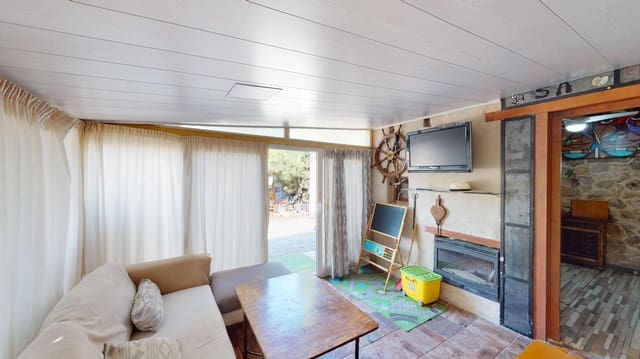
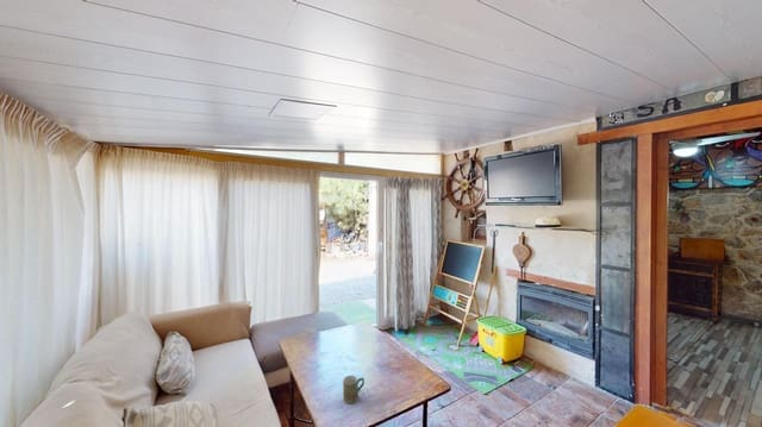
+ mug [342,375,366,404]
